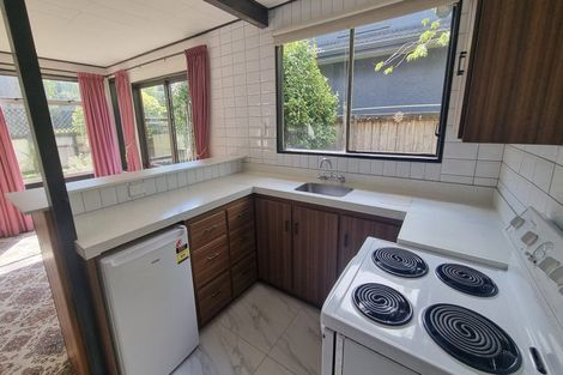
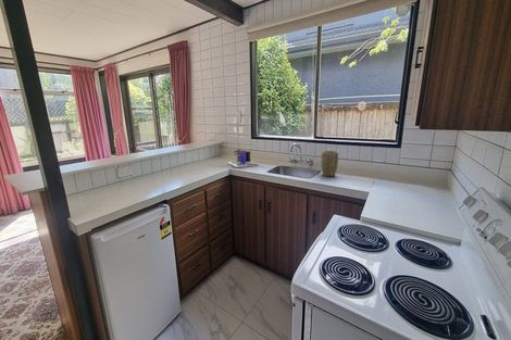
+ plant pot [320,150,339,177]
+ coffee maker [227,148,260,168]
